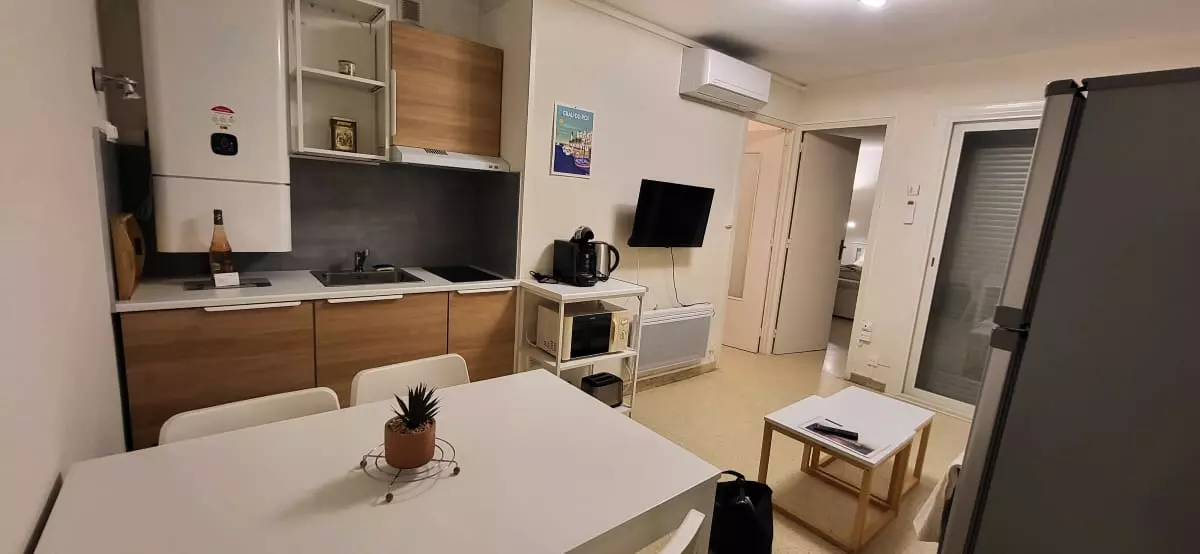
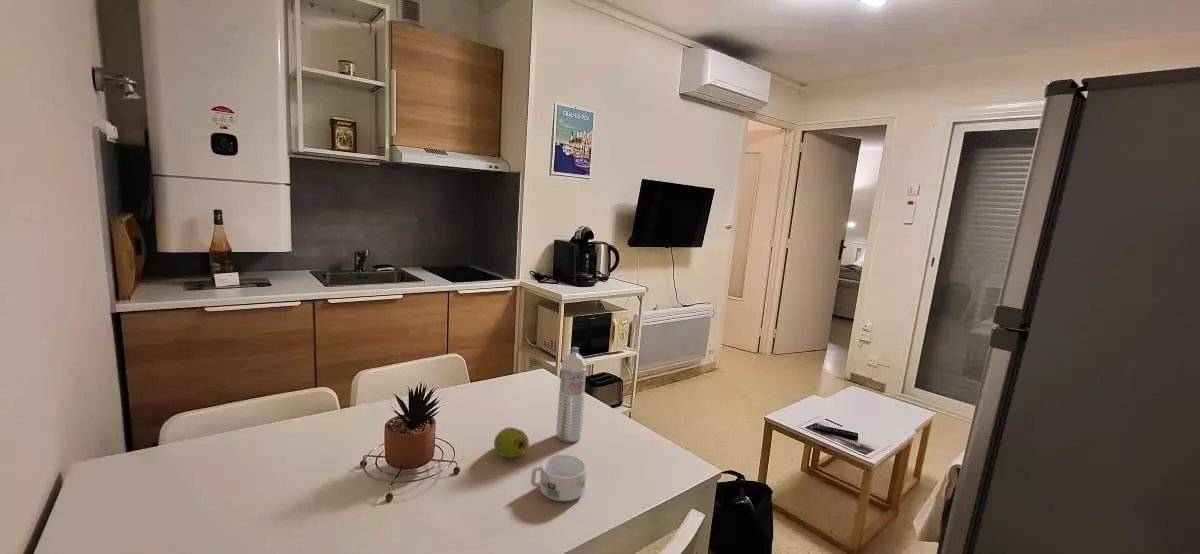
+ mug [530,454,587,502]
+ fruit [493,427,530,459]
+ water bottle [555,346,588,443]
